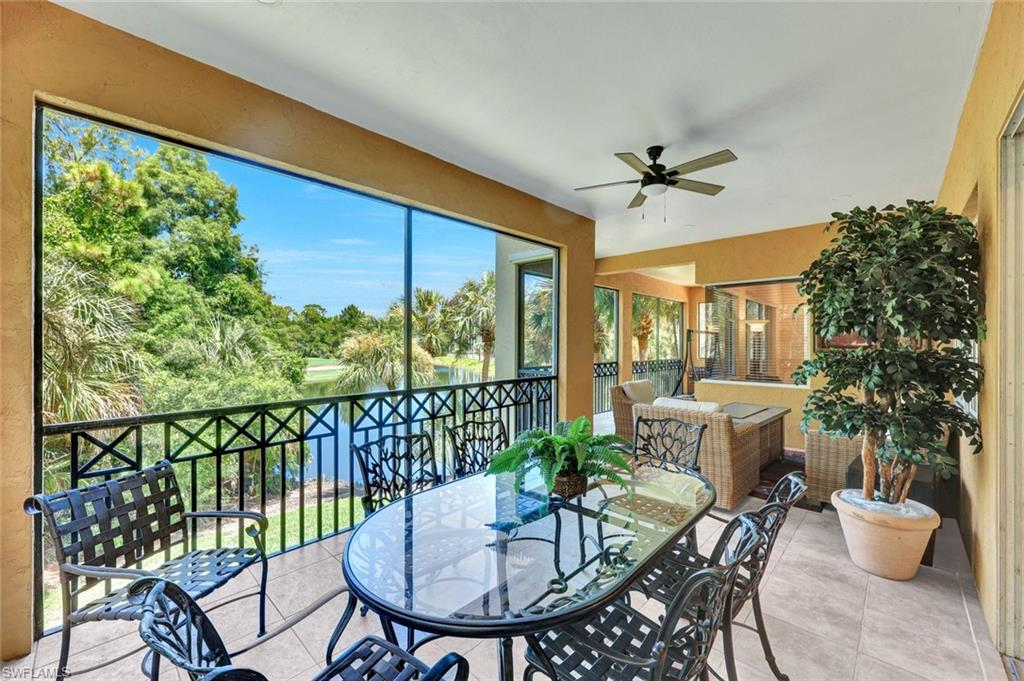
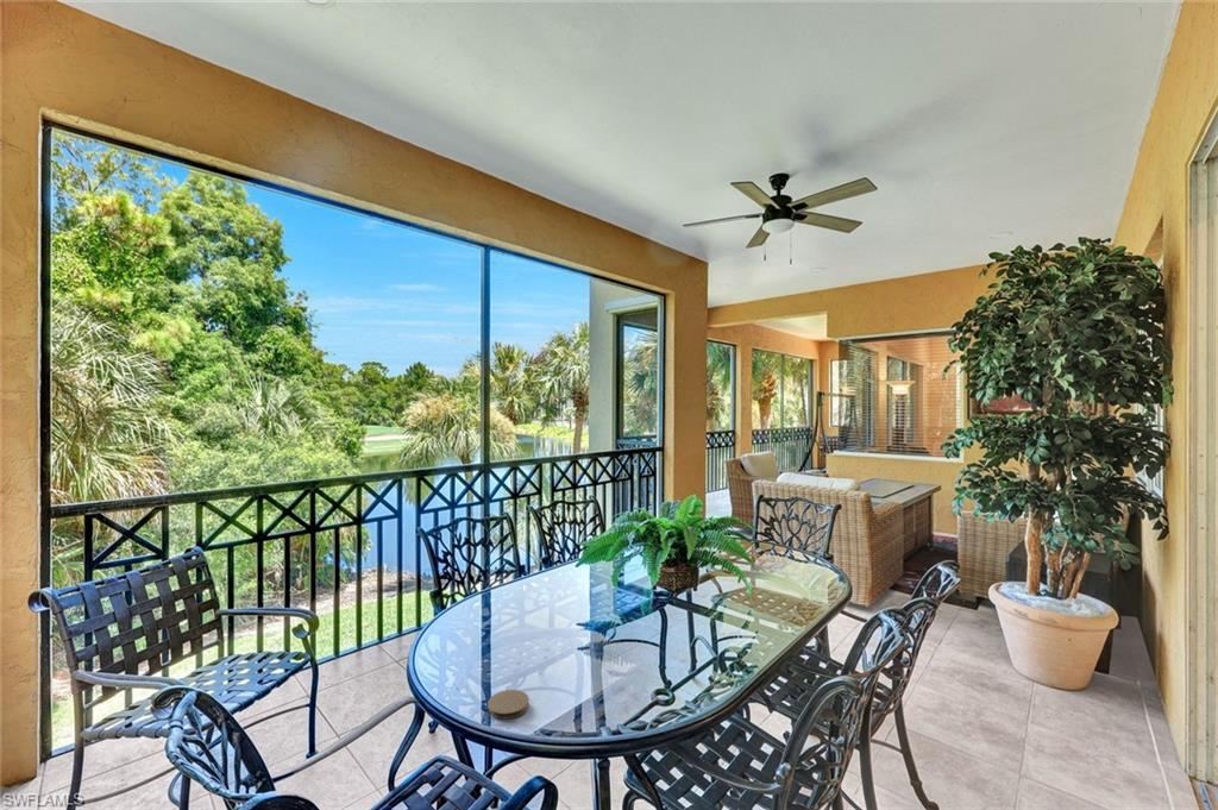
+ coaster [486,689,530,721]
